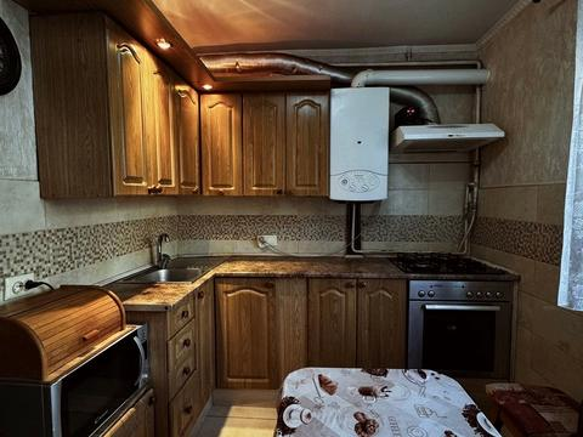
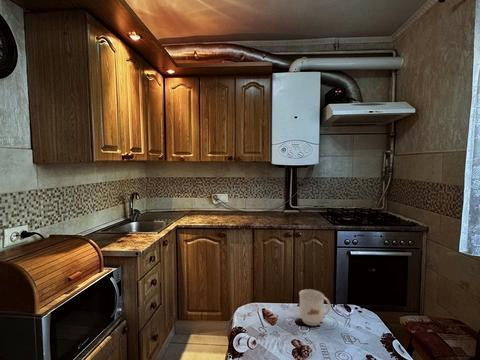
+ mug [298,288,331,327]
